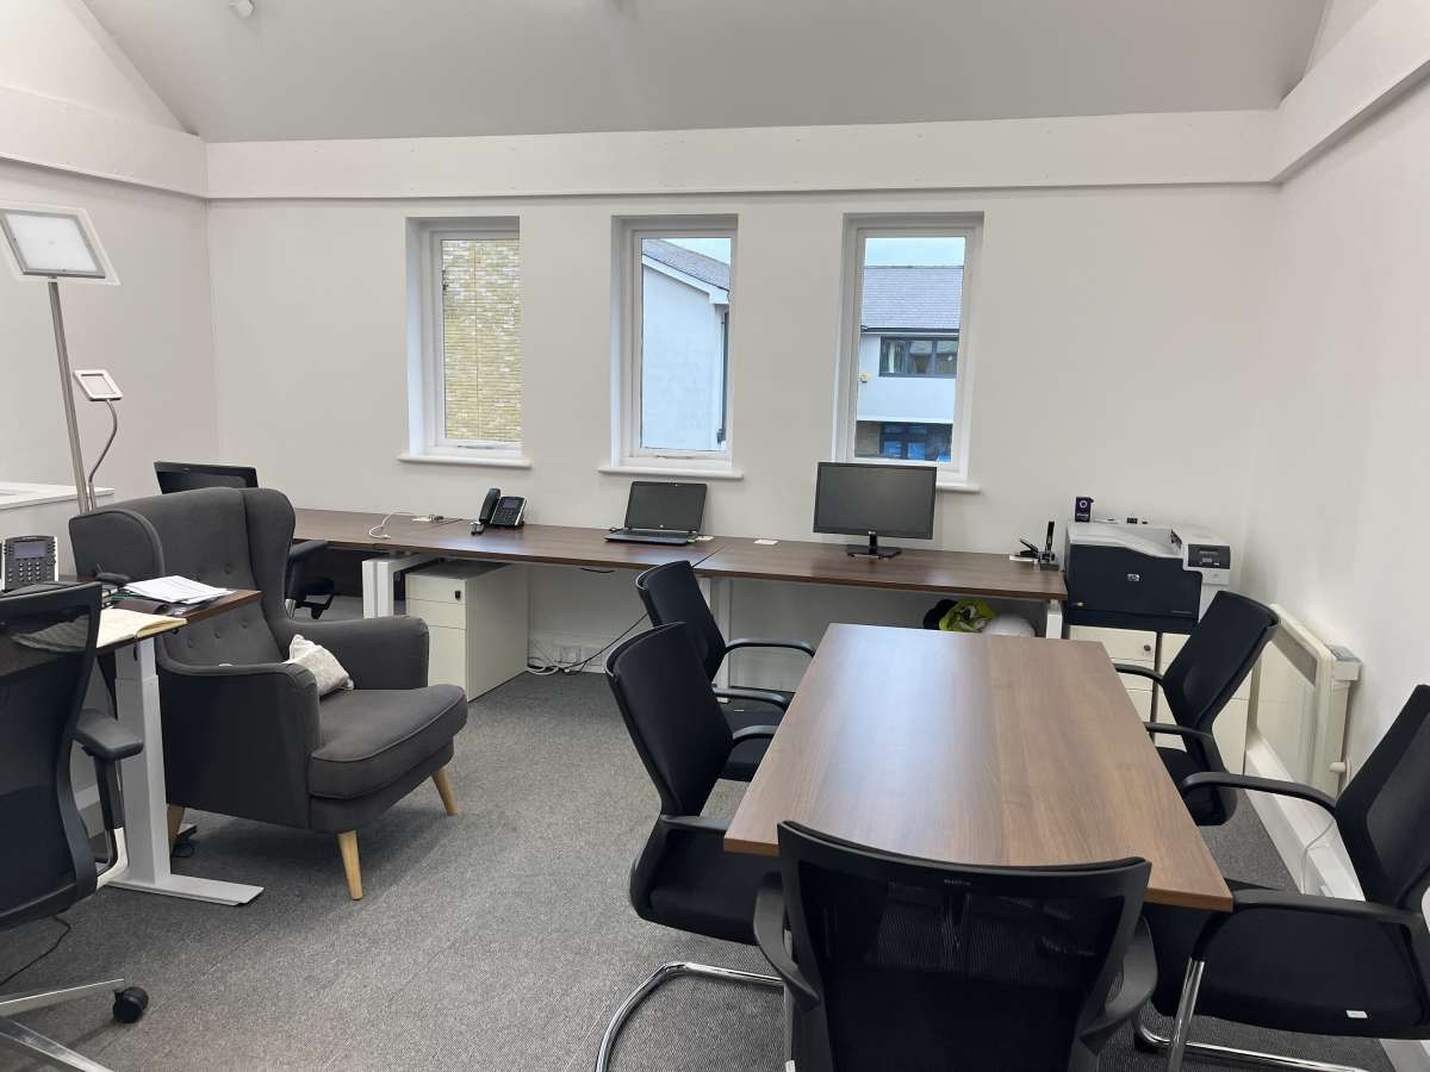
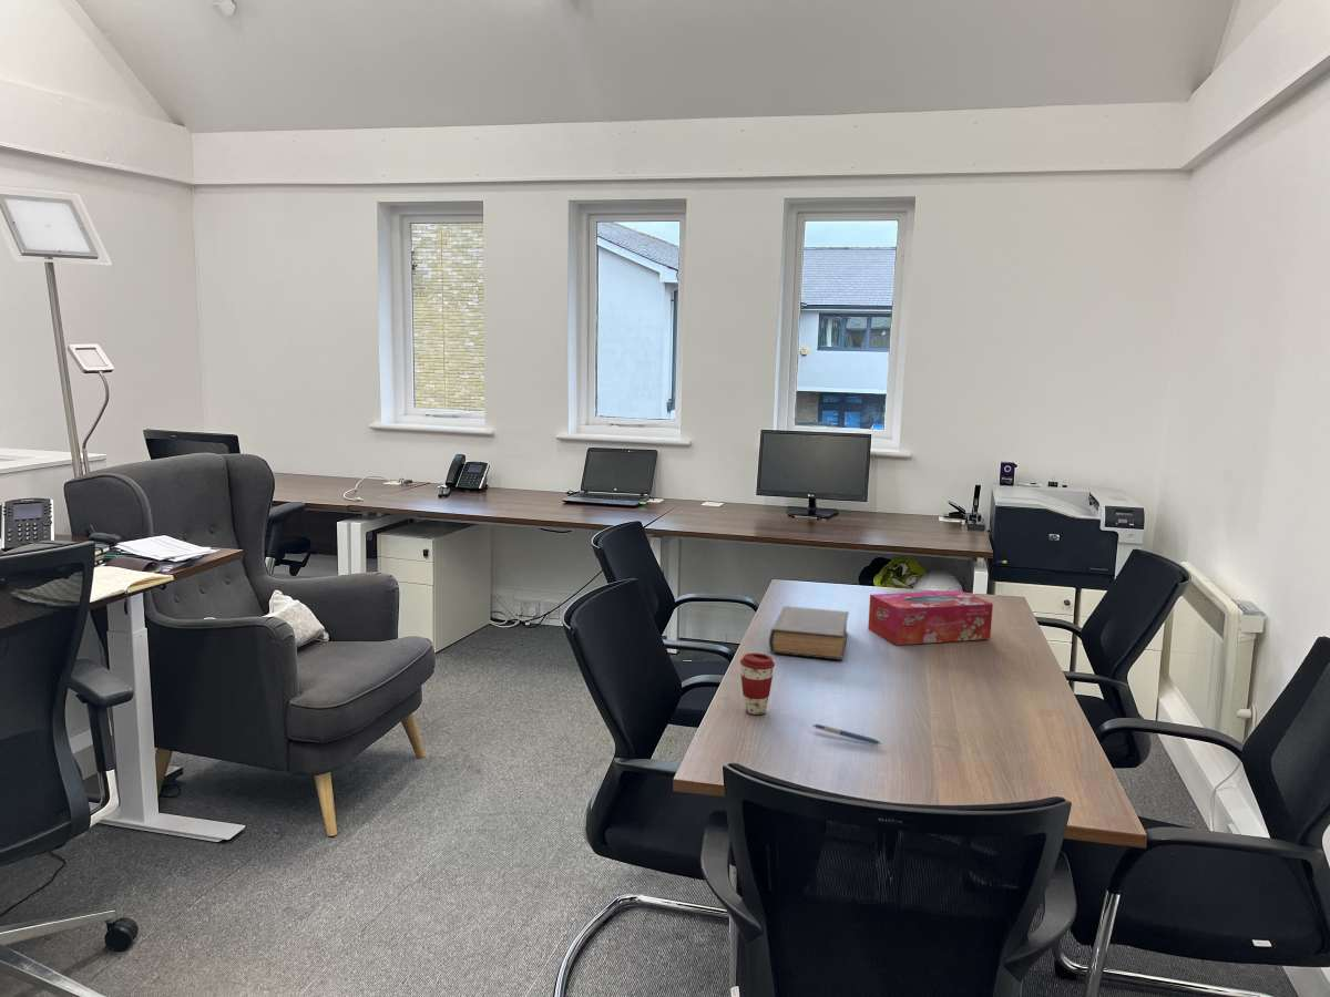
+ coffee cup [739,652,776,716]
+ book [768,605,850,661]
+ pen [811,723,882,746]
+ tissue box [867,589,994,646]
